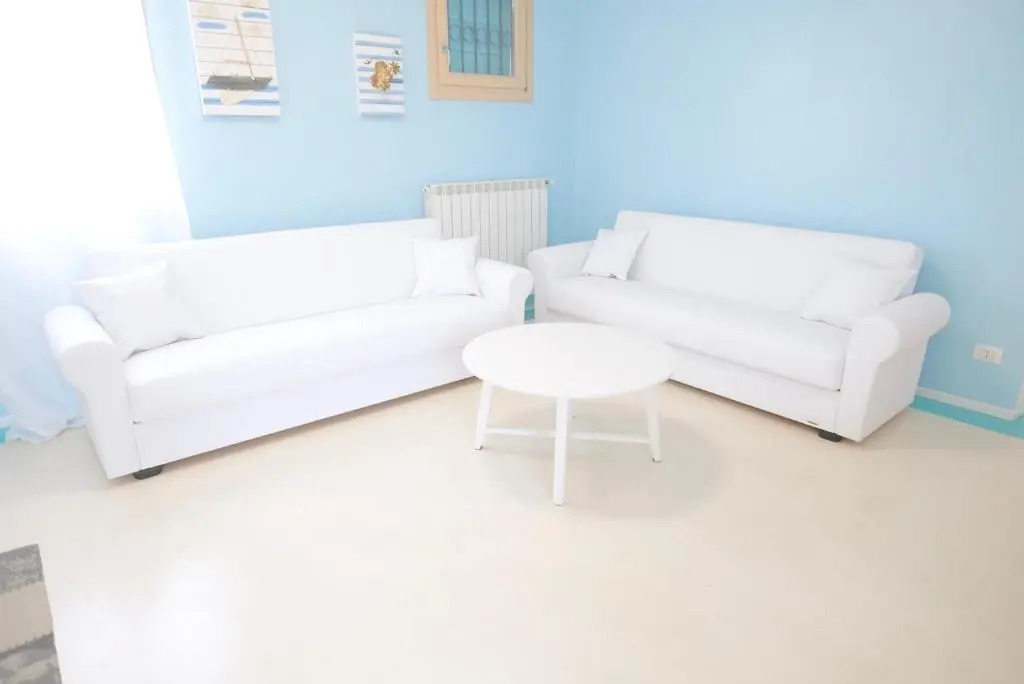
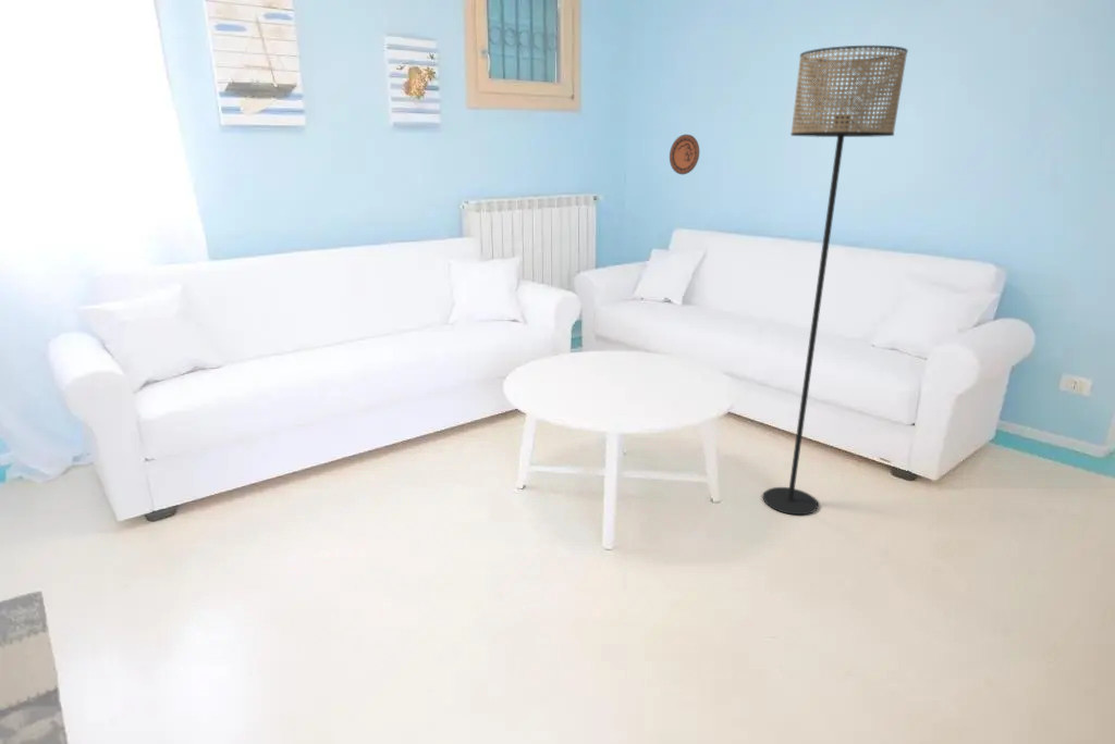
+ floor lamp [762,45,909,516]
+ decorative plate [669,134,700,175]
